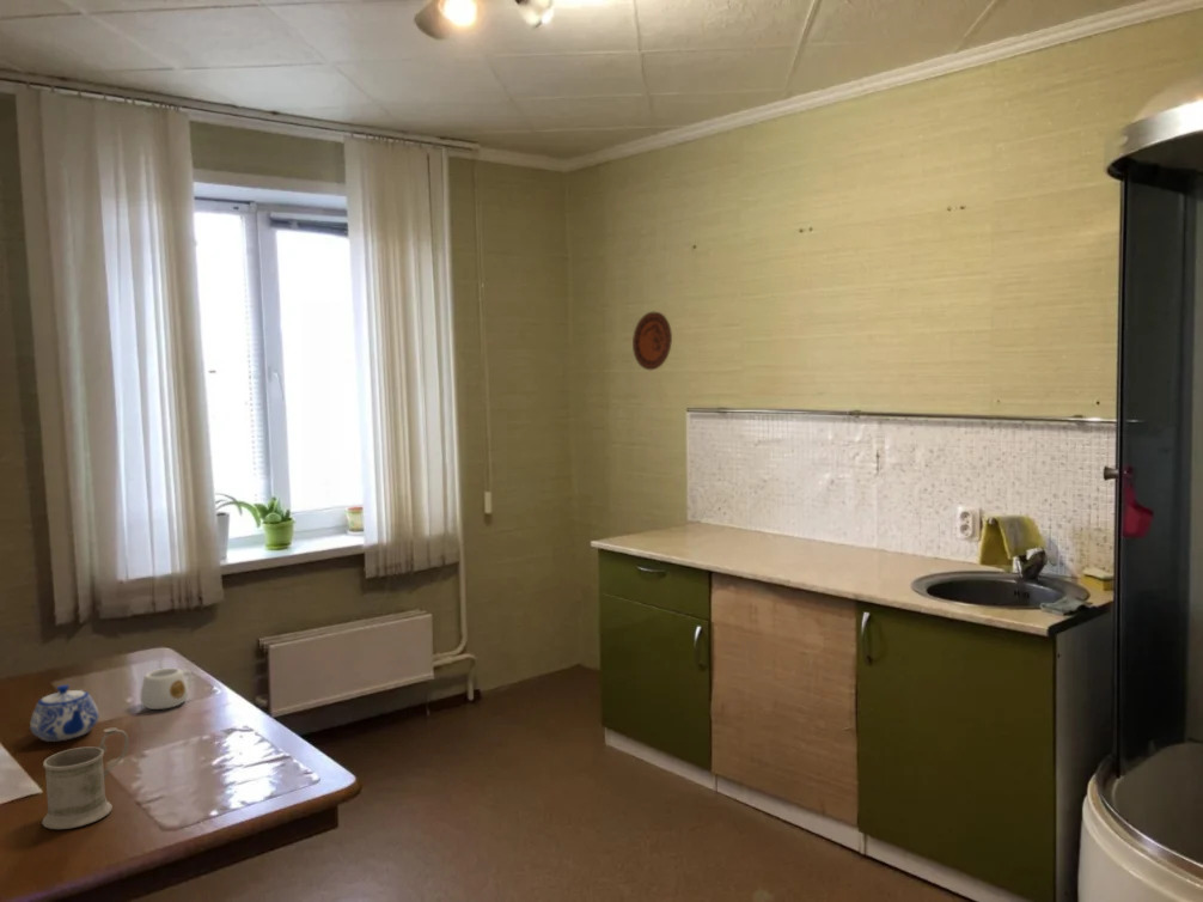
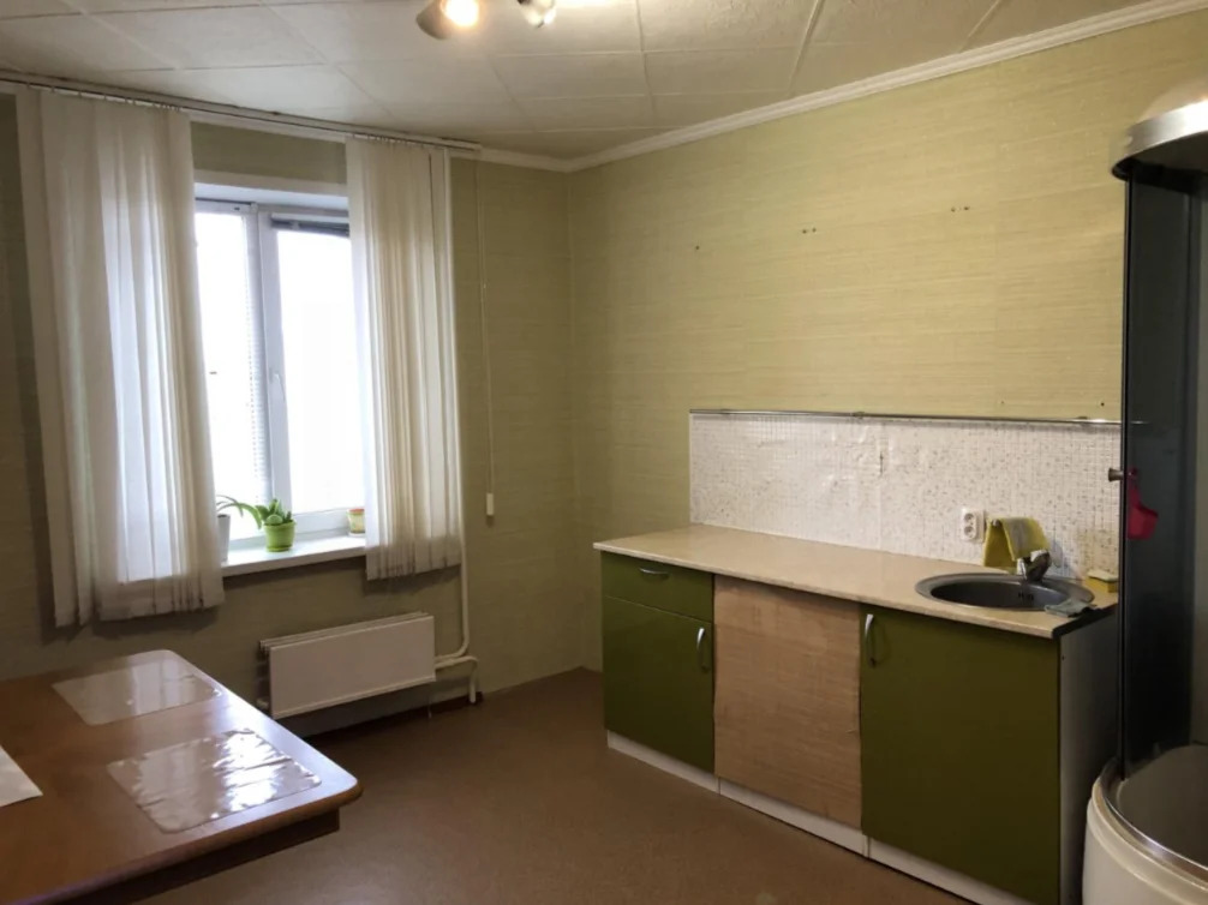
- mug [140,666,194,711]
- mug [41,726,129,830]
- decorative plate [631,311,673,371]
- teapot [29,684,100,743]
